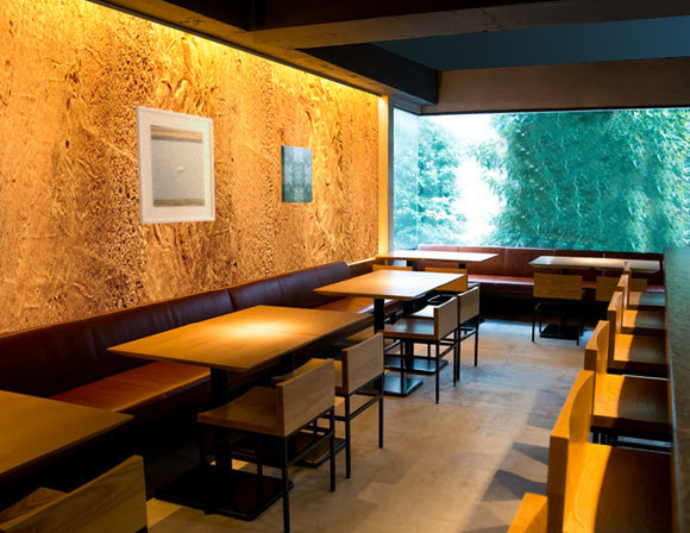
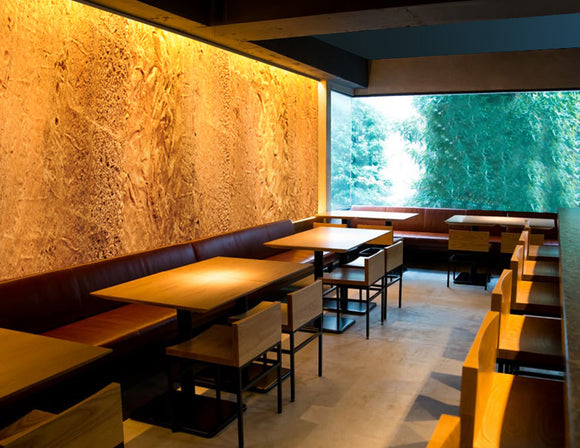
- wall art [280,144,313,203]
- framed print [134,105,217,225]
